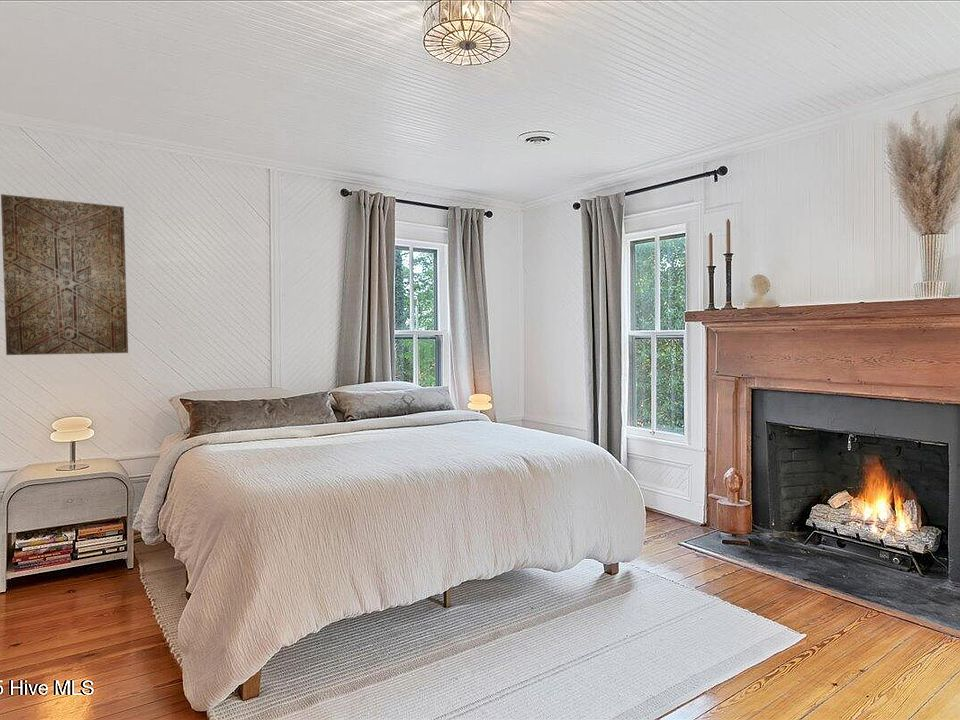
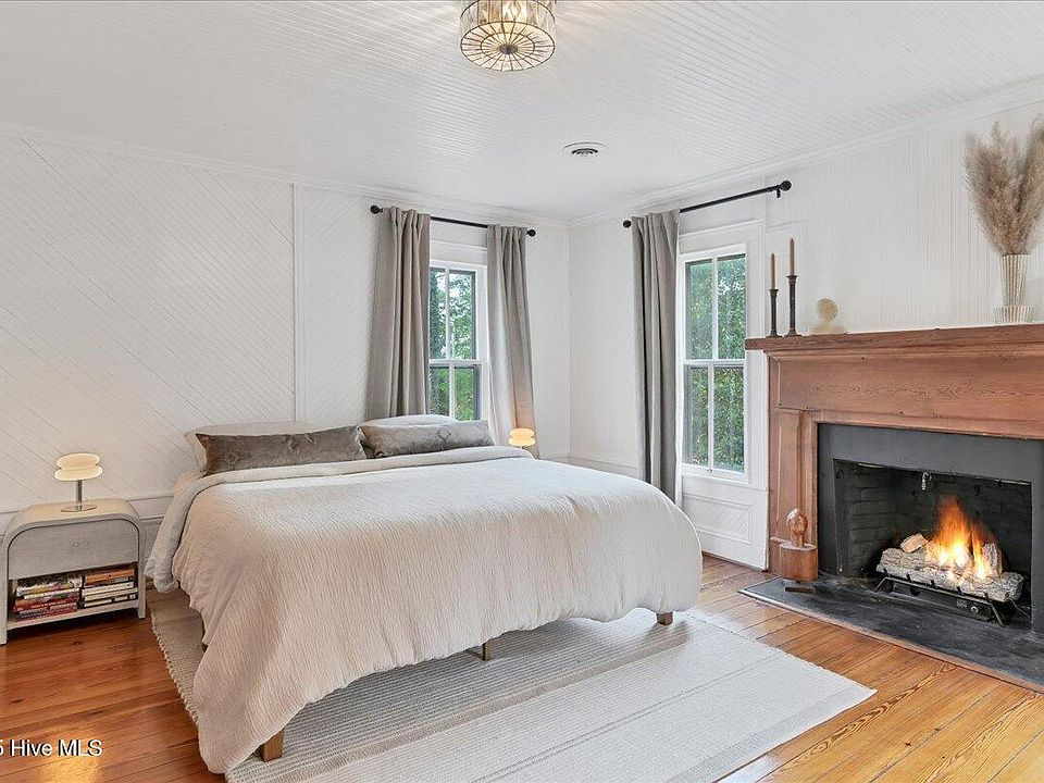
- wall art [0,193,129,356]
